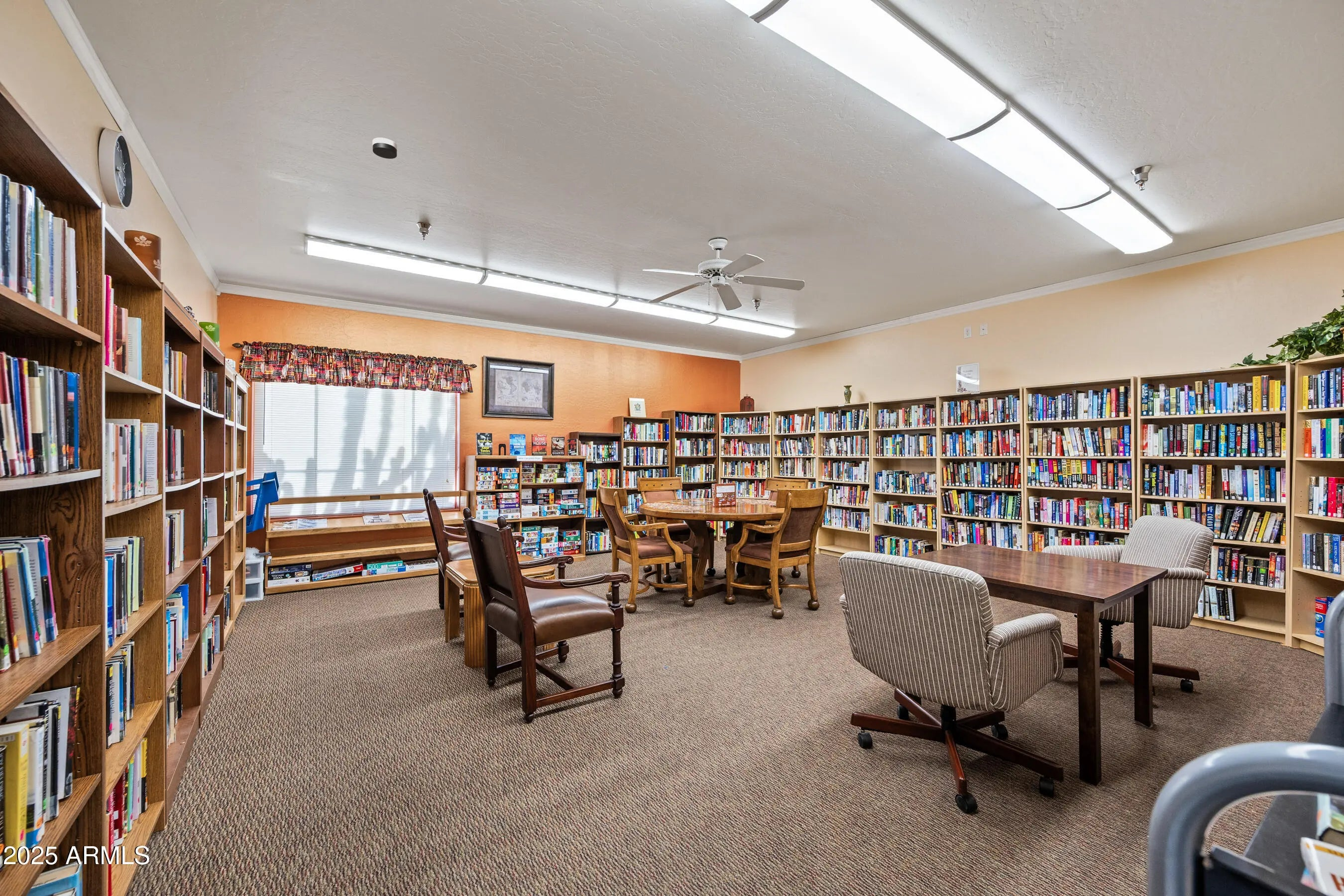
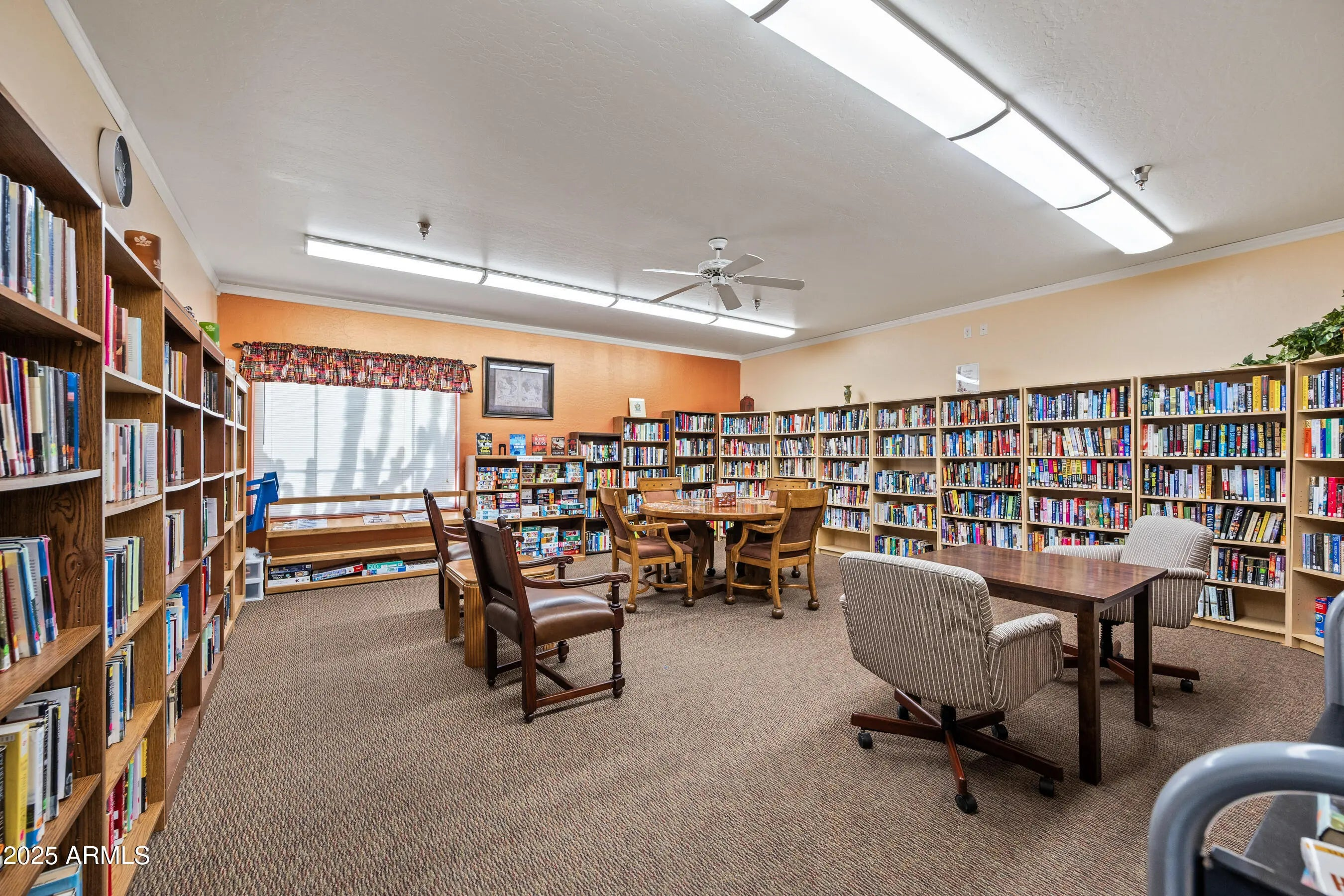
- smoke detector [372,137,398,159]
